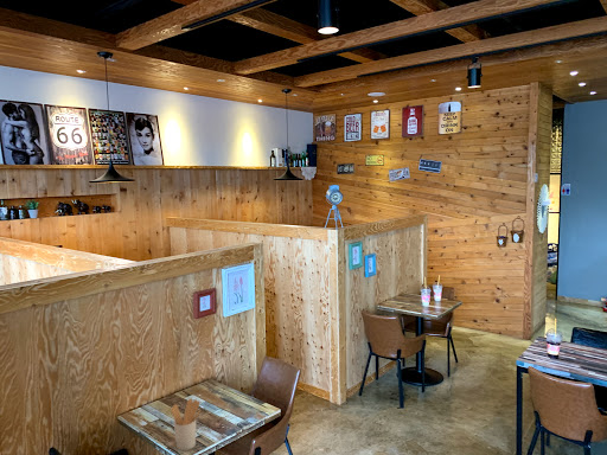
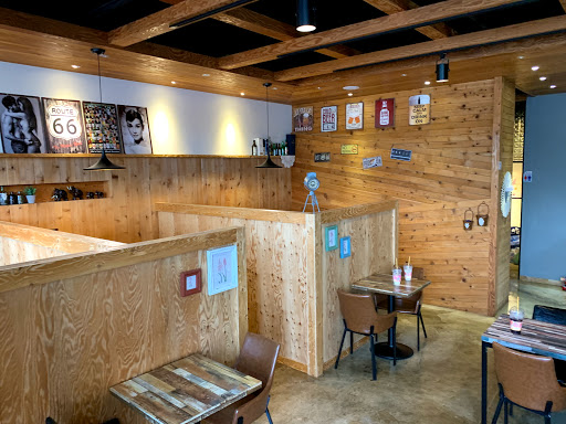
- utensil holder [170,397,202,451]
